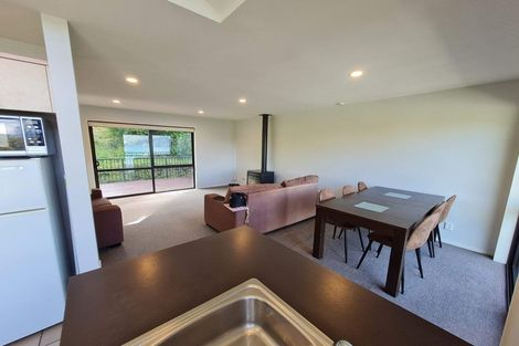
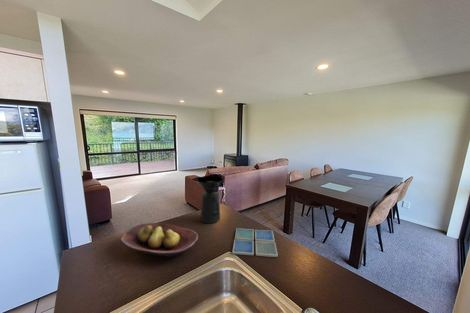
+ coffee maker [196,175,224,224]
+ fruit bowl [120,222,199,258]
+ drink coaster [231,227,279,258]
